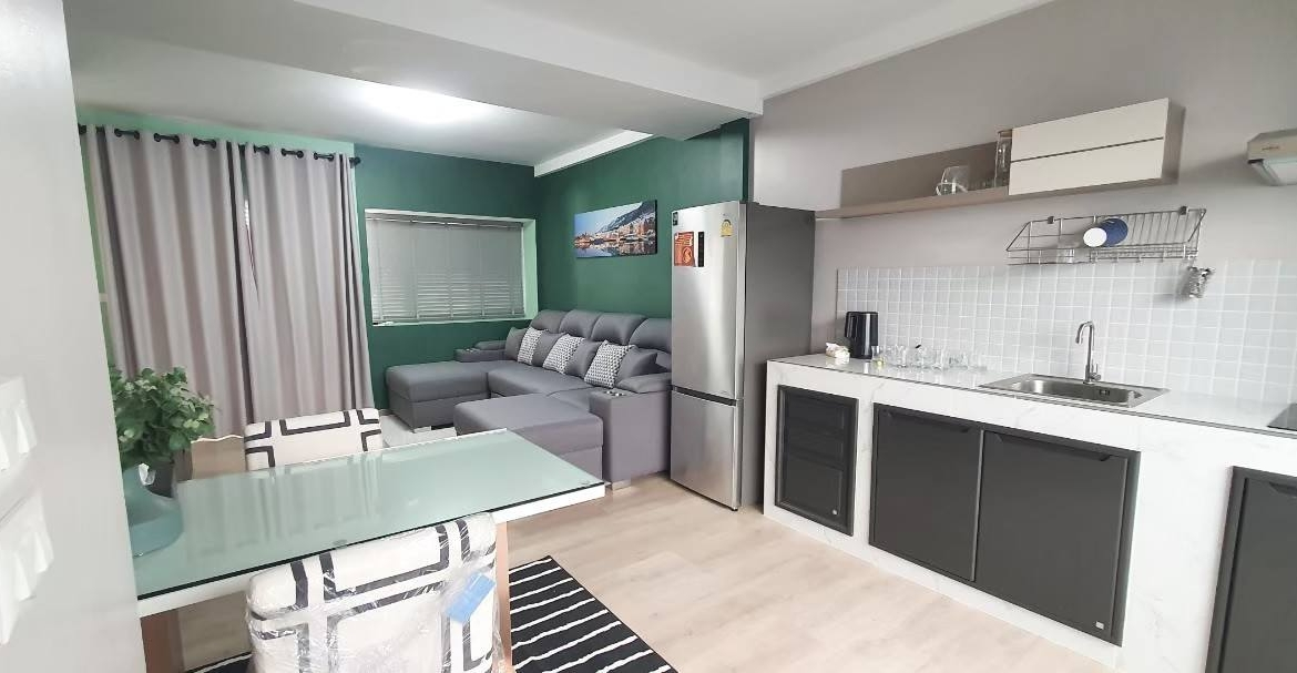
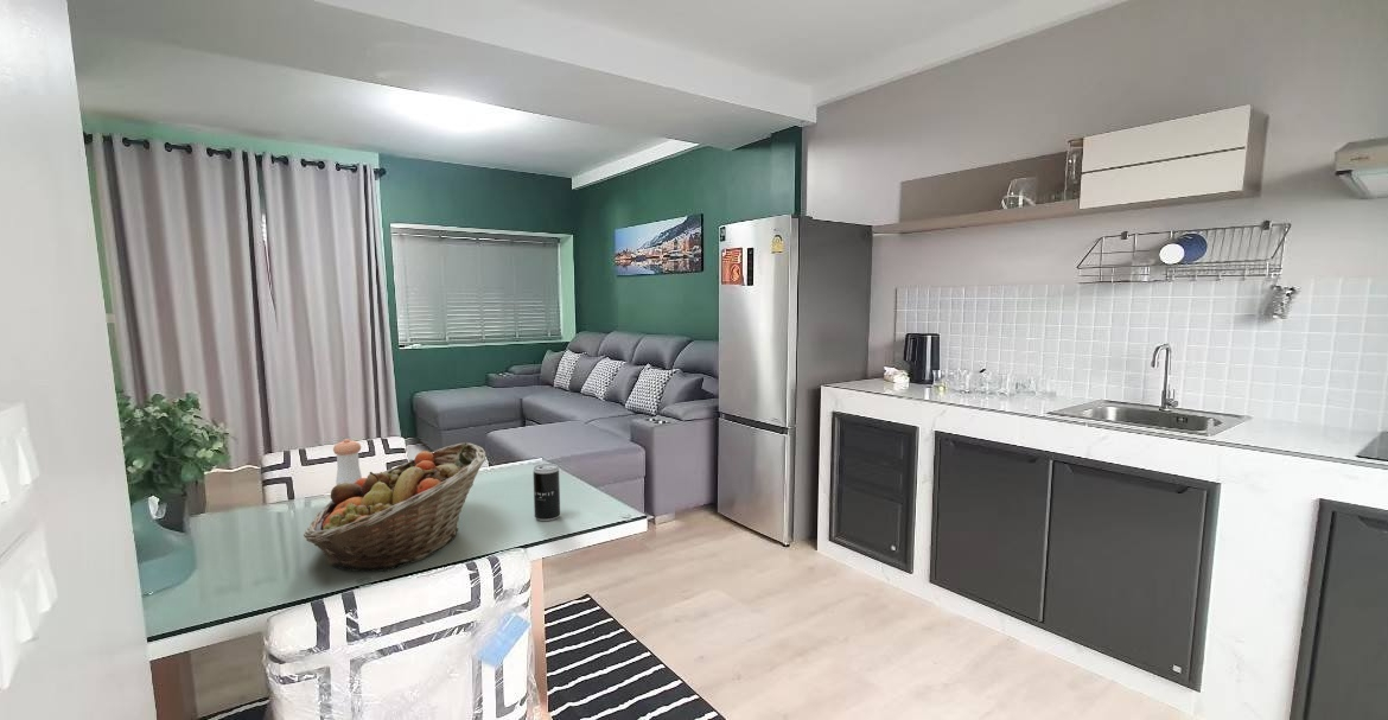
+ fruit basket [303,441,488,573]
+ pepper shaker [332,438,363,485]
+ beverage can [533,463,561,522]
